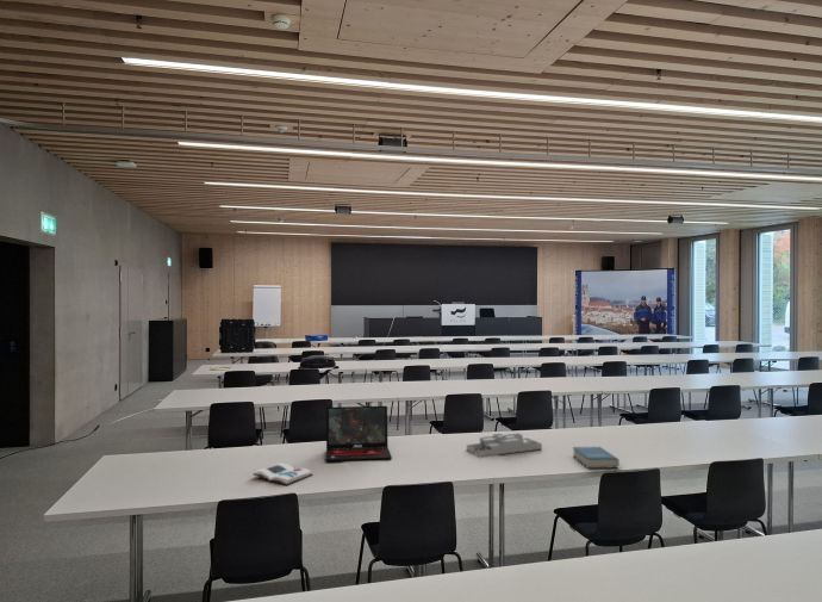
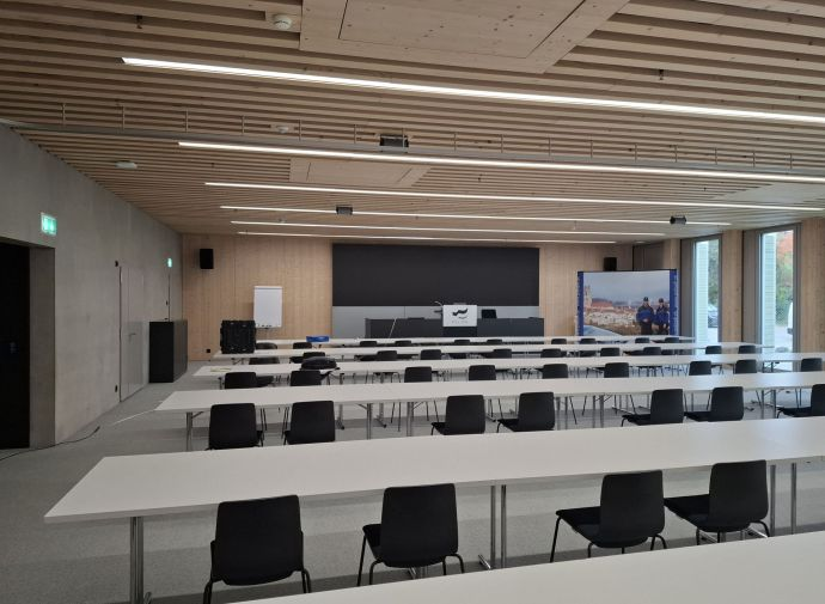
- laptop [325,405,393,463]
- desk organizer [466,433,543,458]
- hardback book [572,446,619,470]
- book [251,461,313,486]
